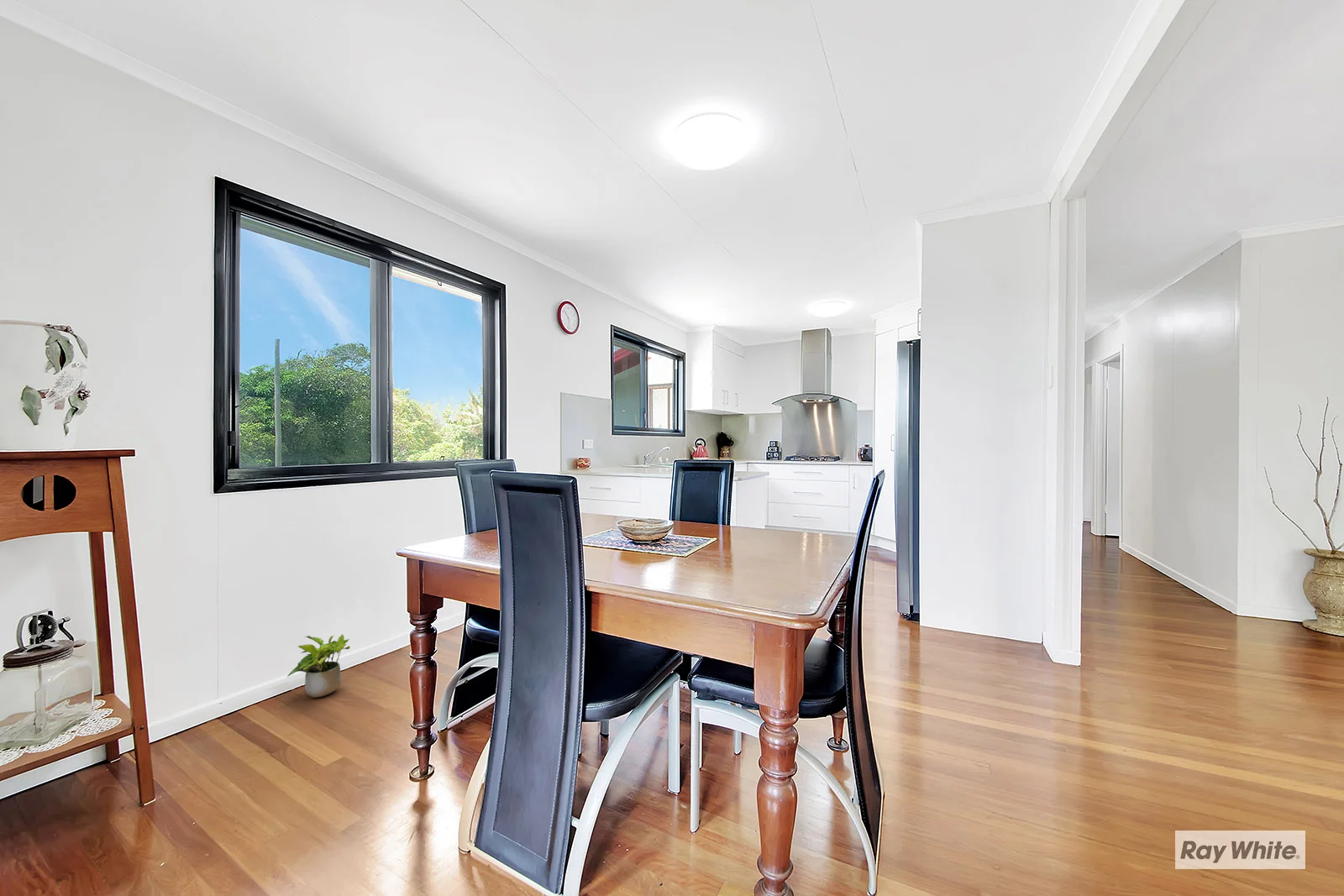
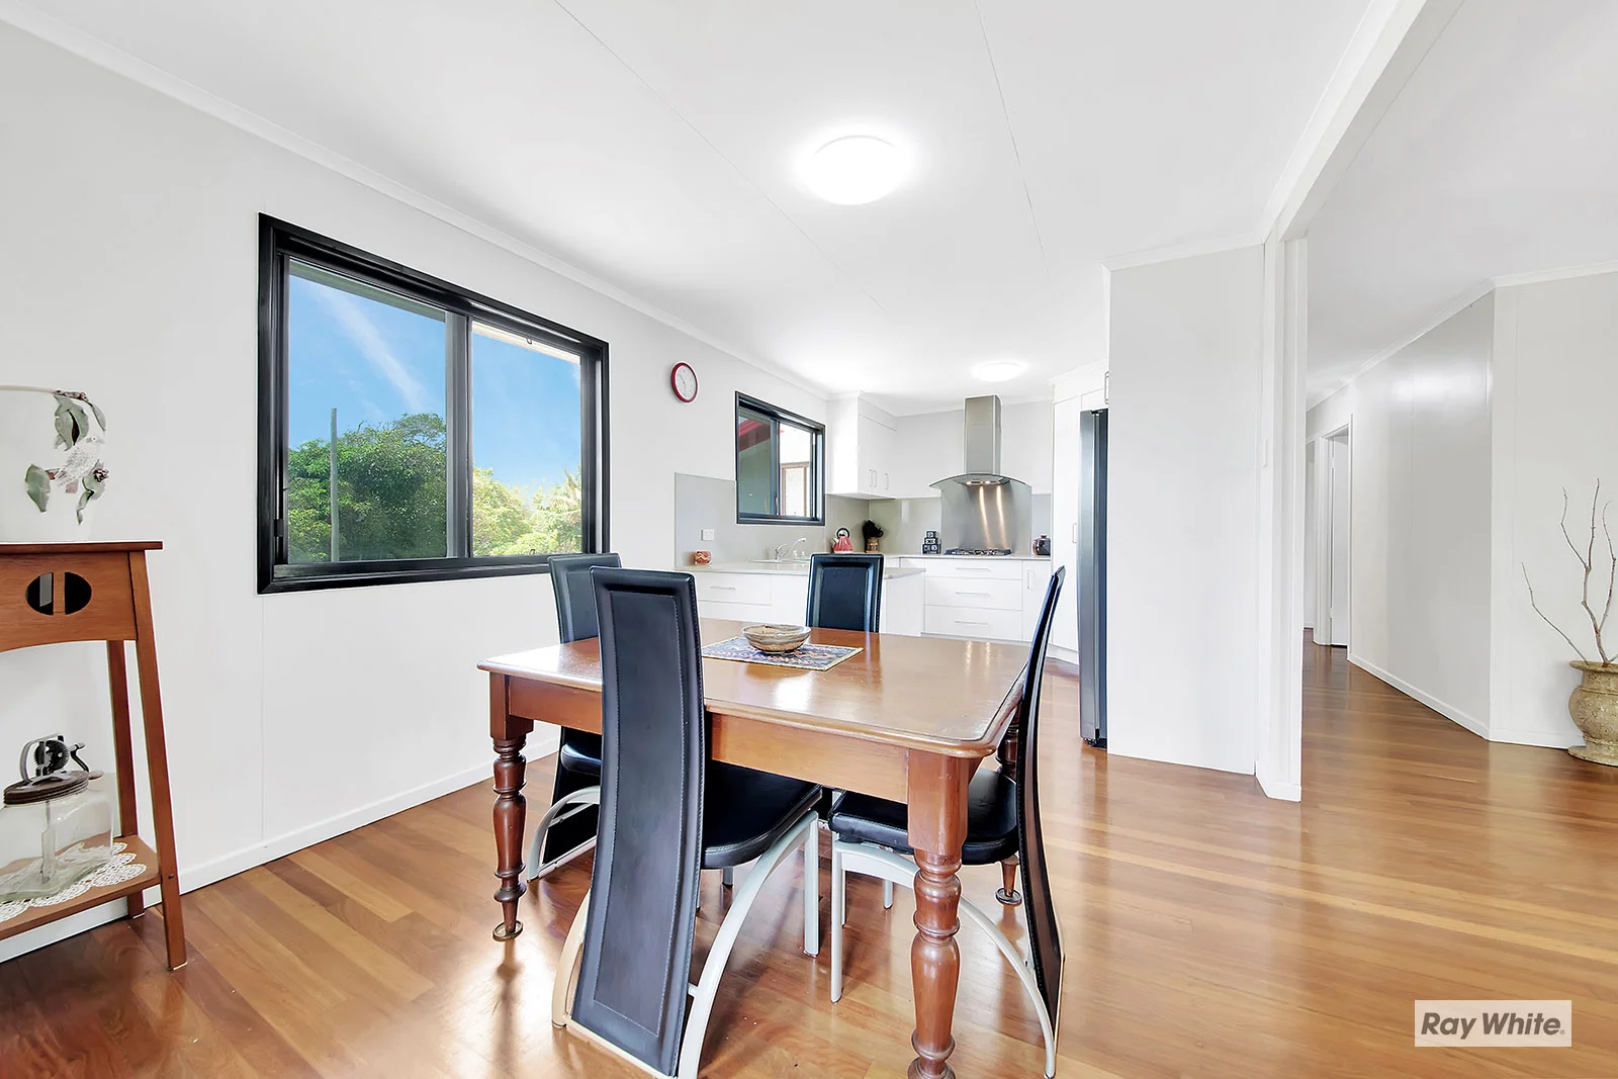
- potted plant [286,633,351,699]
